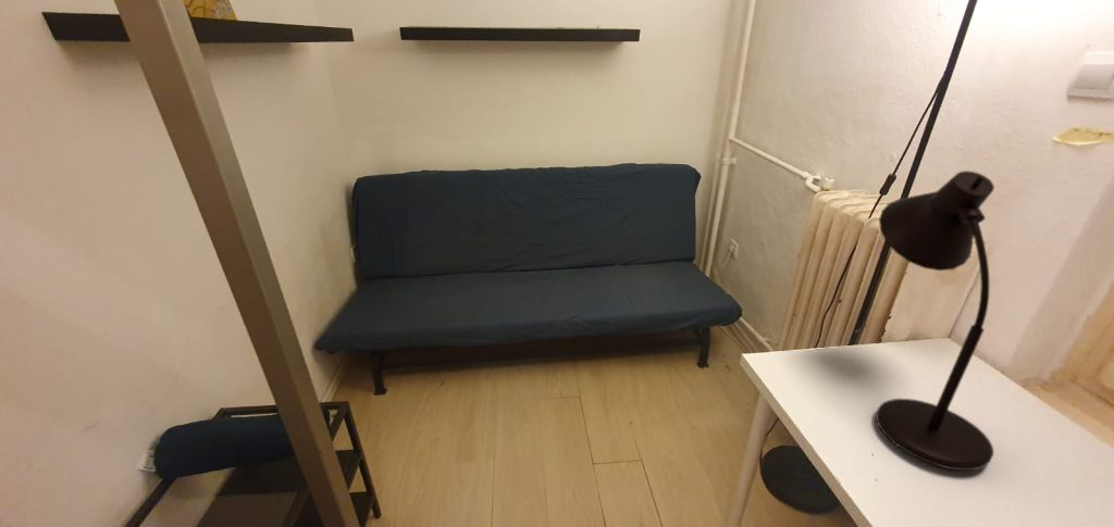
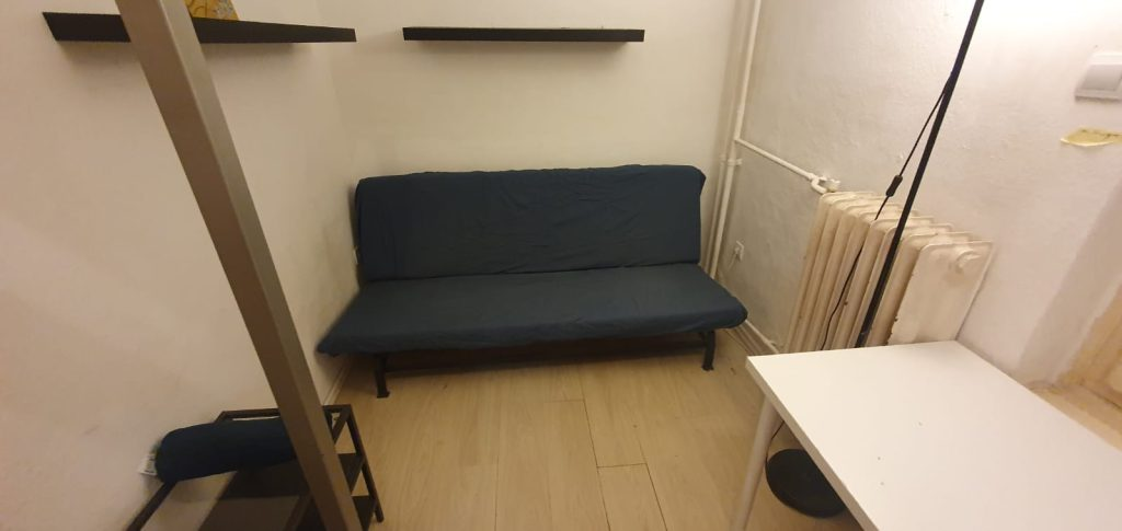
- desk lamp [875,170,995,472]
